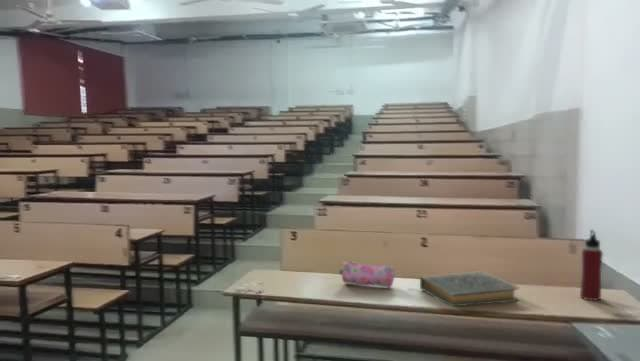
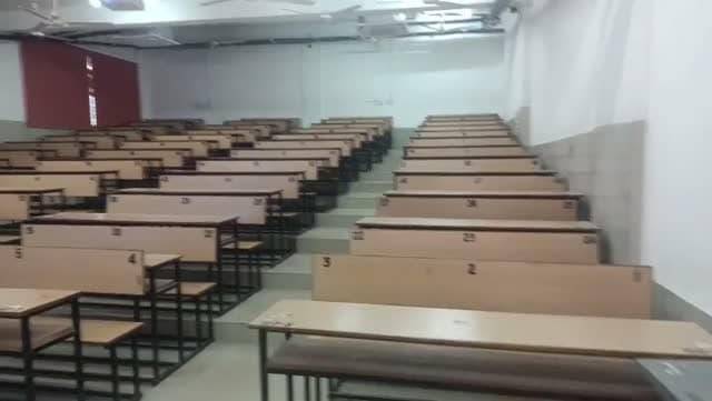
- pencil case [338,260,396,289]
- hardback book [419,270,521,307]
- water bottle [579,229,604,302]
